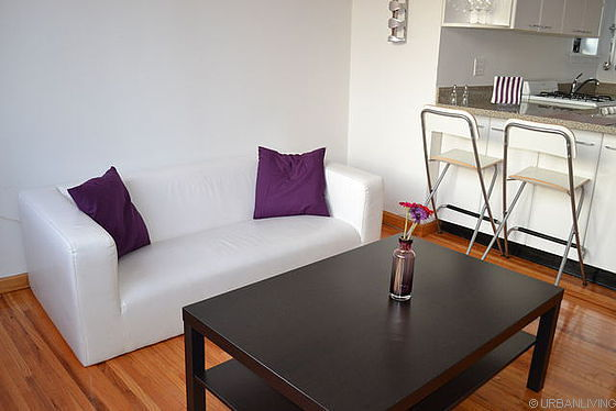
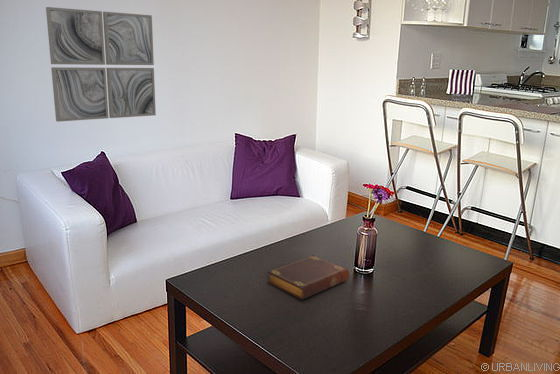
+ wall art [45,6,157,123]
+ book [266,254,350,300]
